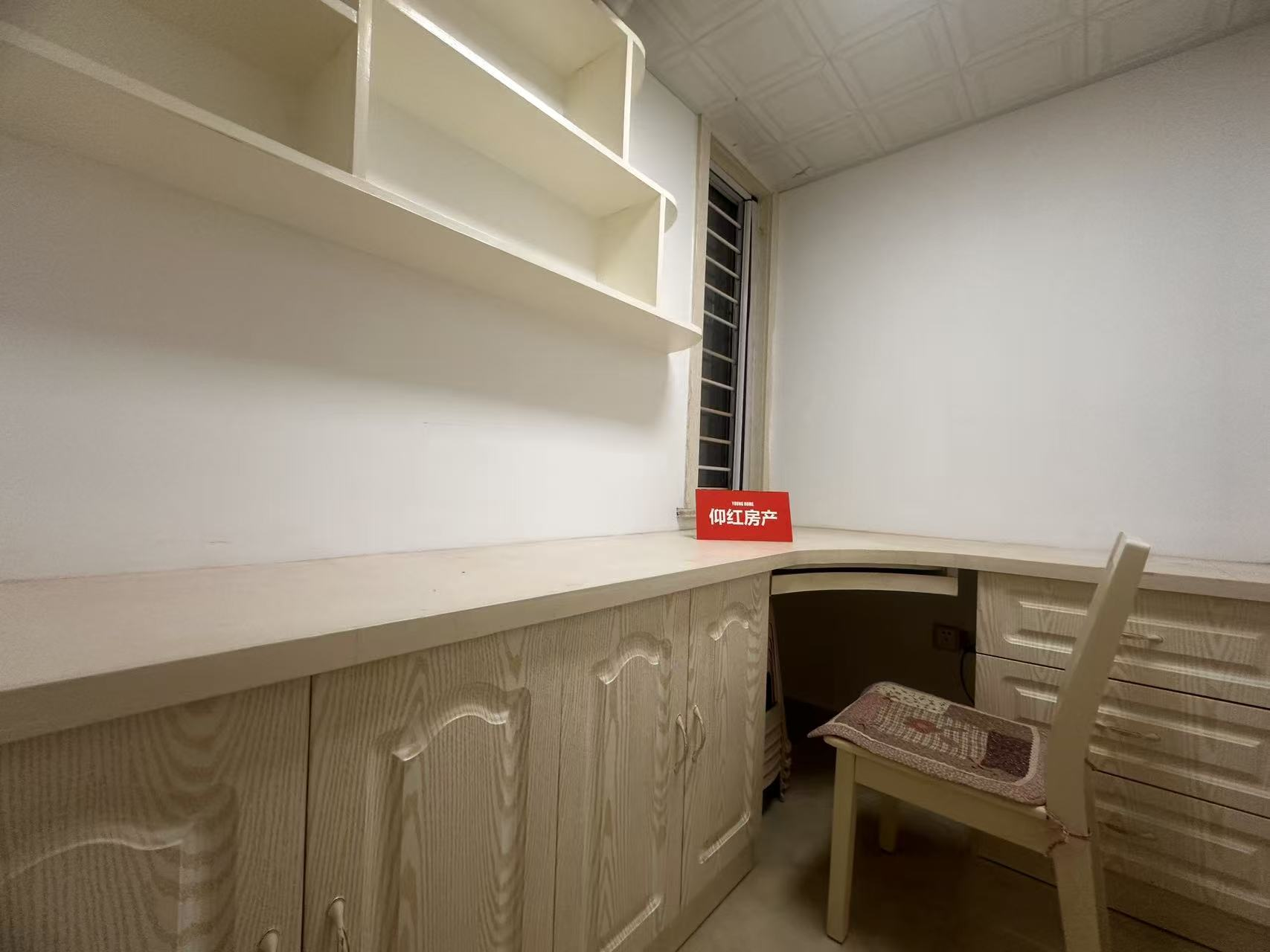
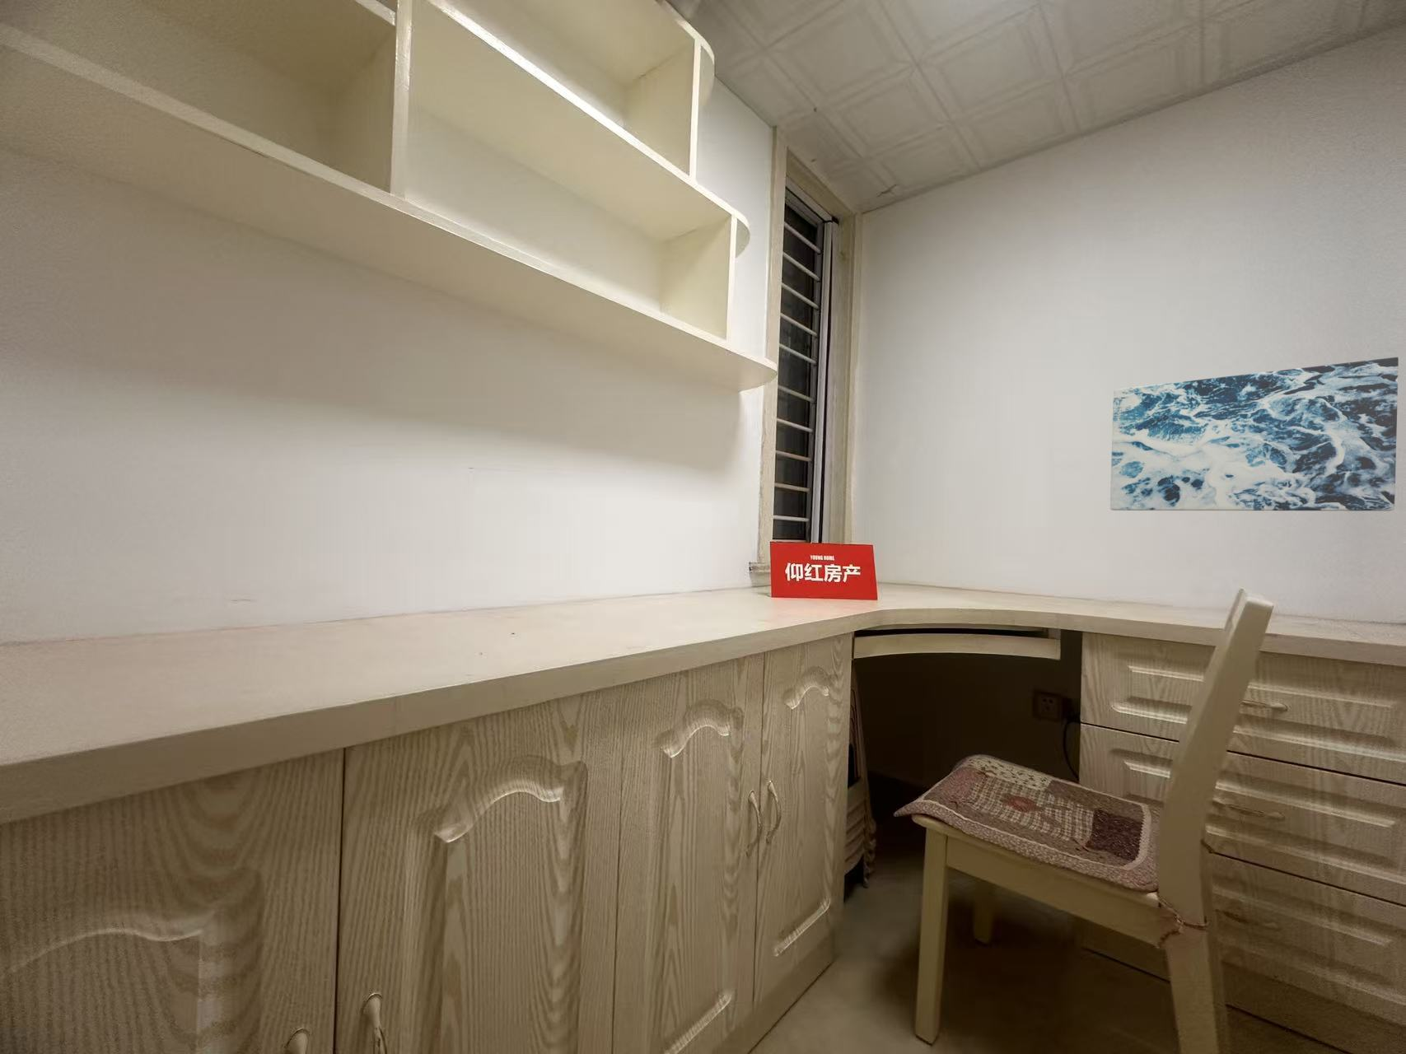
+ wall art [1109,356,1399,512]
